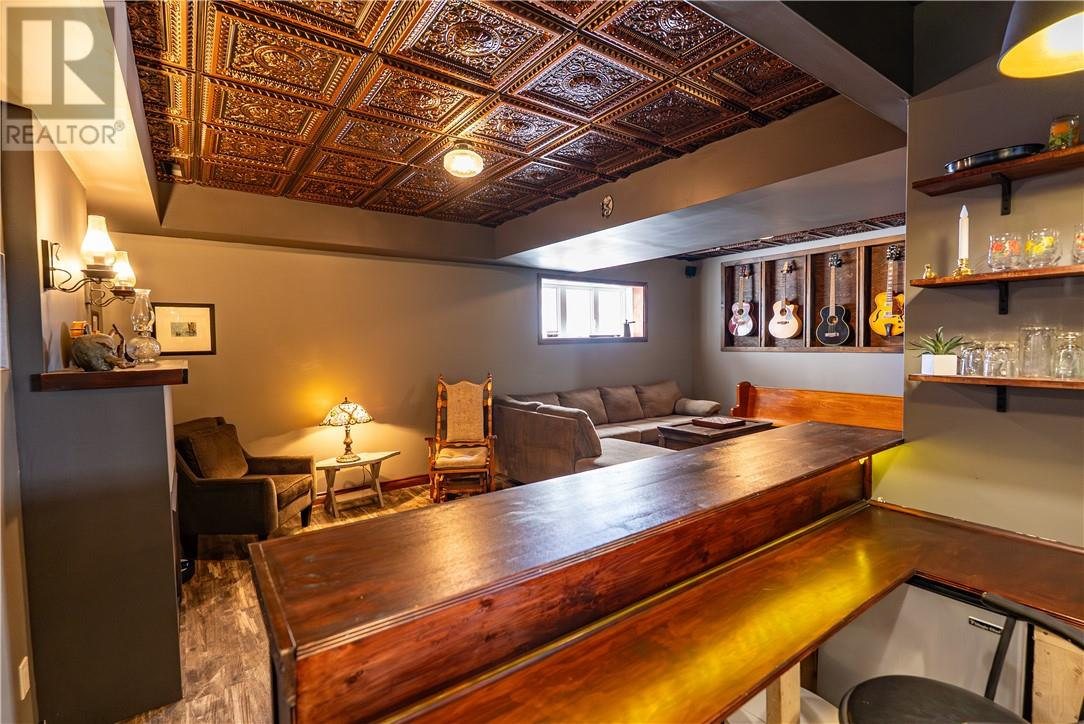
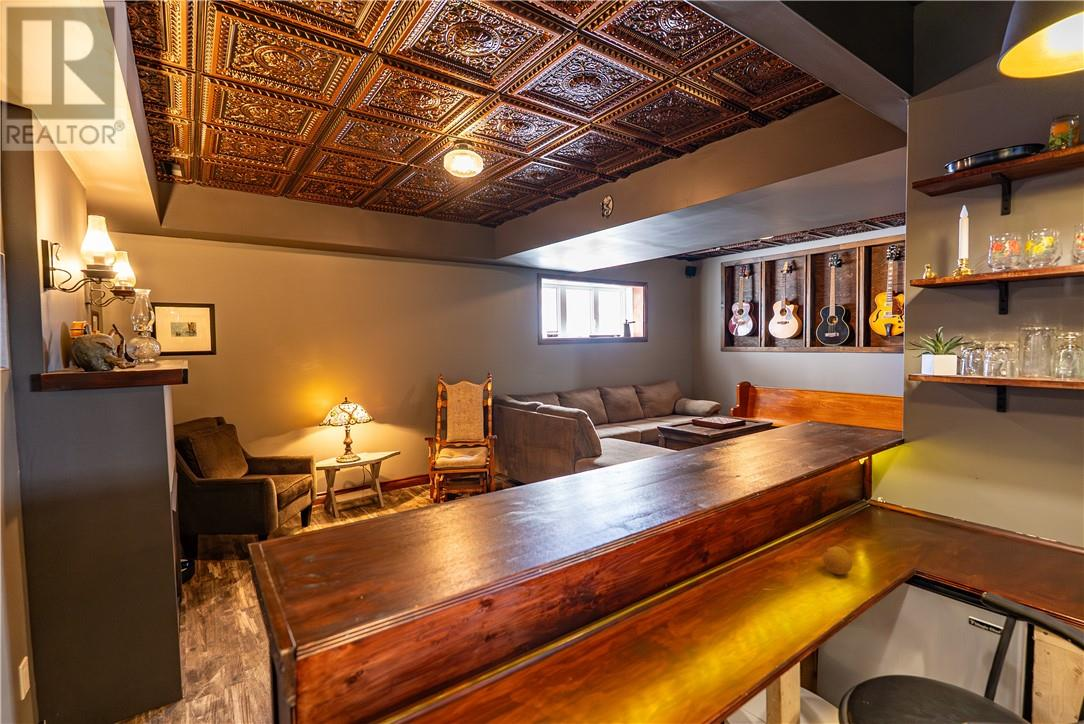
+ fruit [822,545,854,576]
